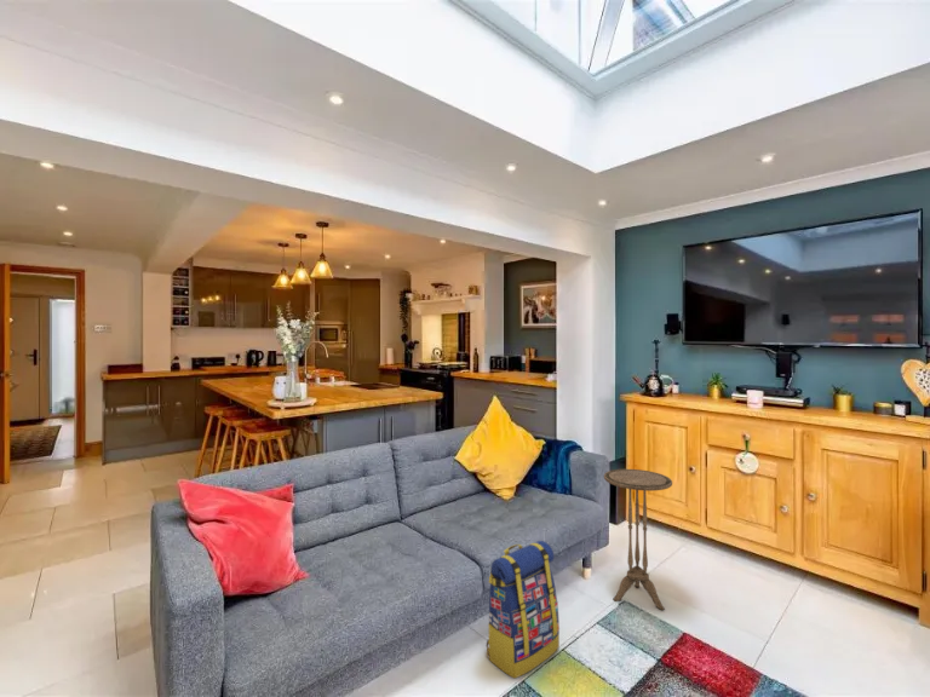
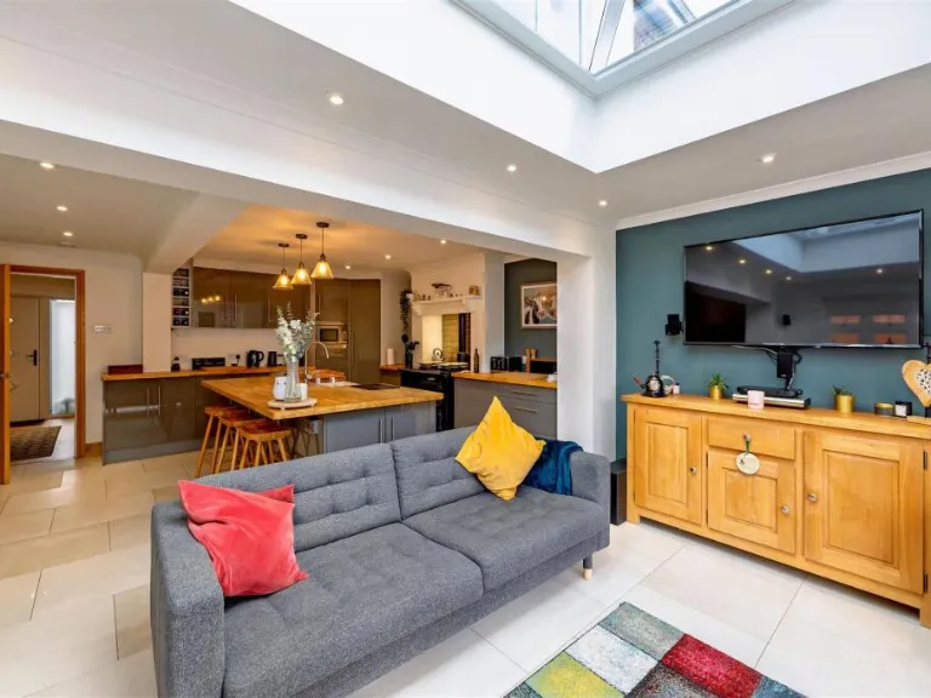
- backpack [486,540,561,680]
- side table [603,468,673,611]
